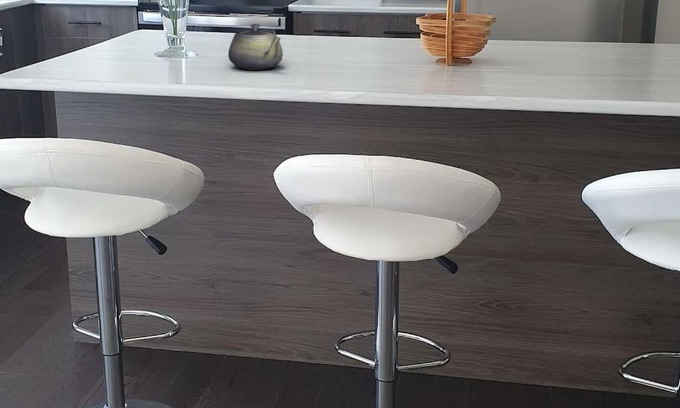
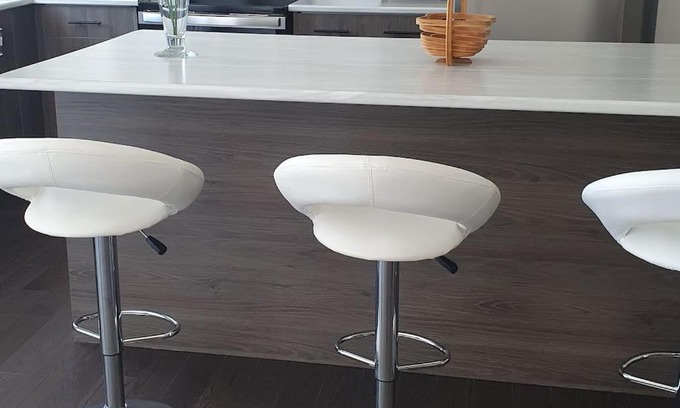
- teapot [227,23,284,71]
